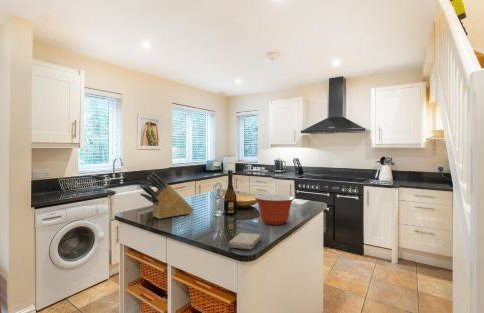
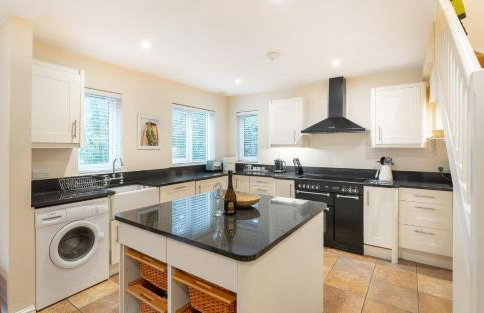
- knife block [138,171,195,220]
- washcloth [228,232,262,250]
- mixing bowl [254,193,296,226]
